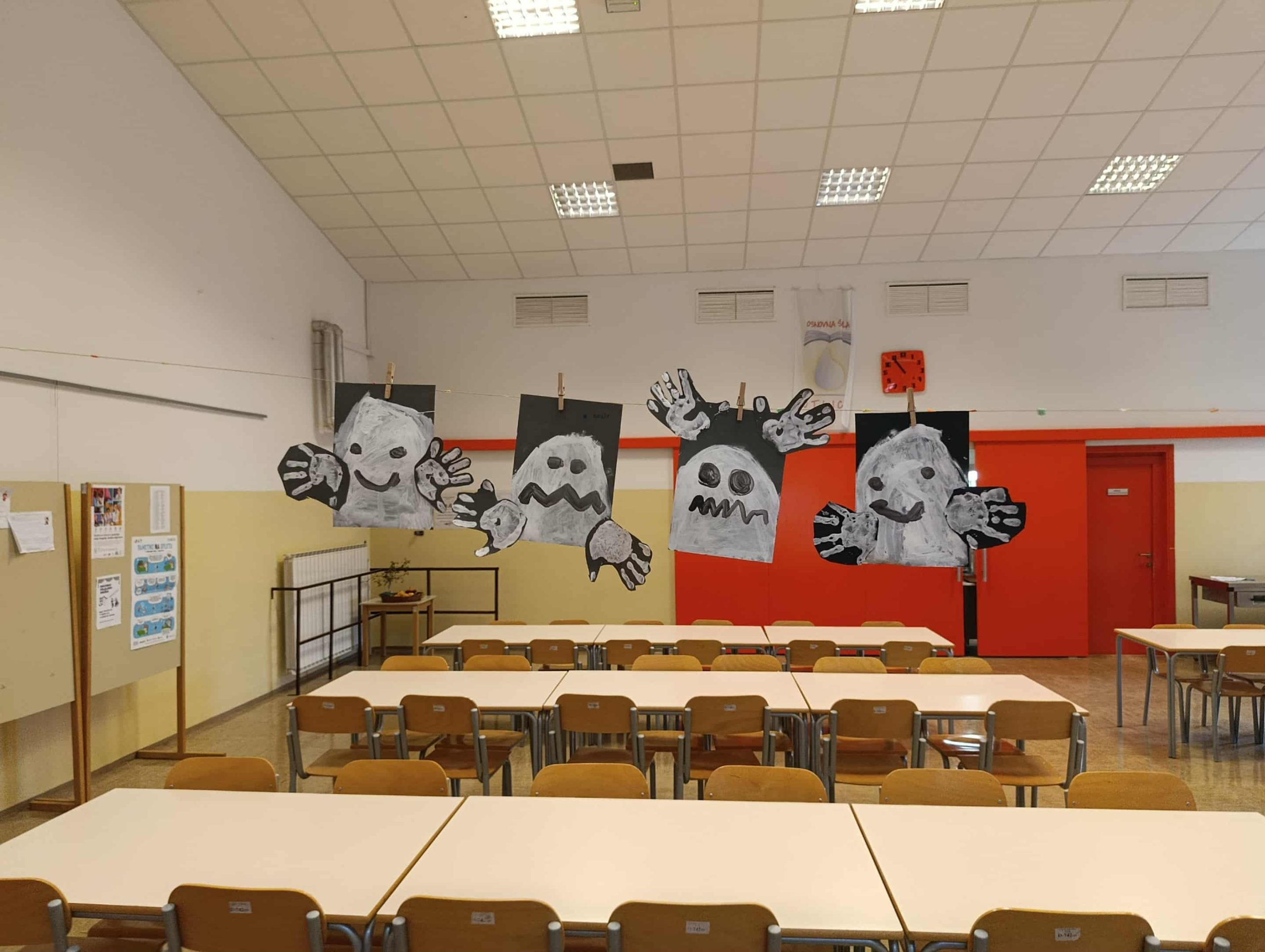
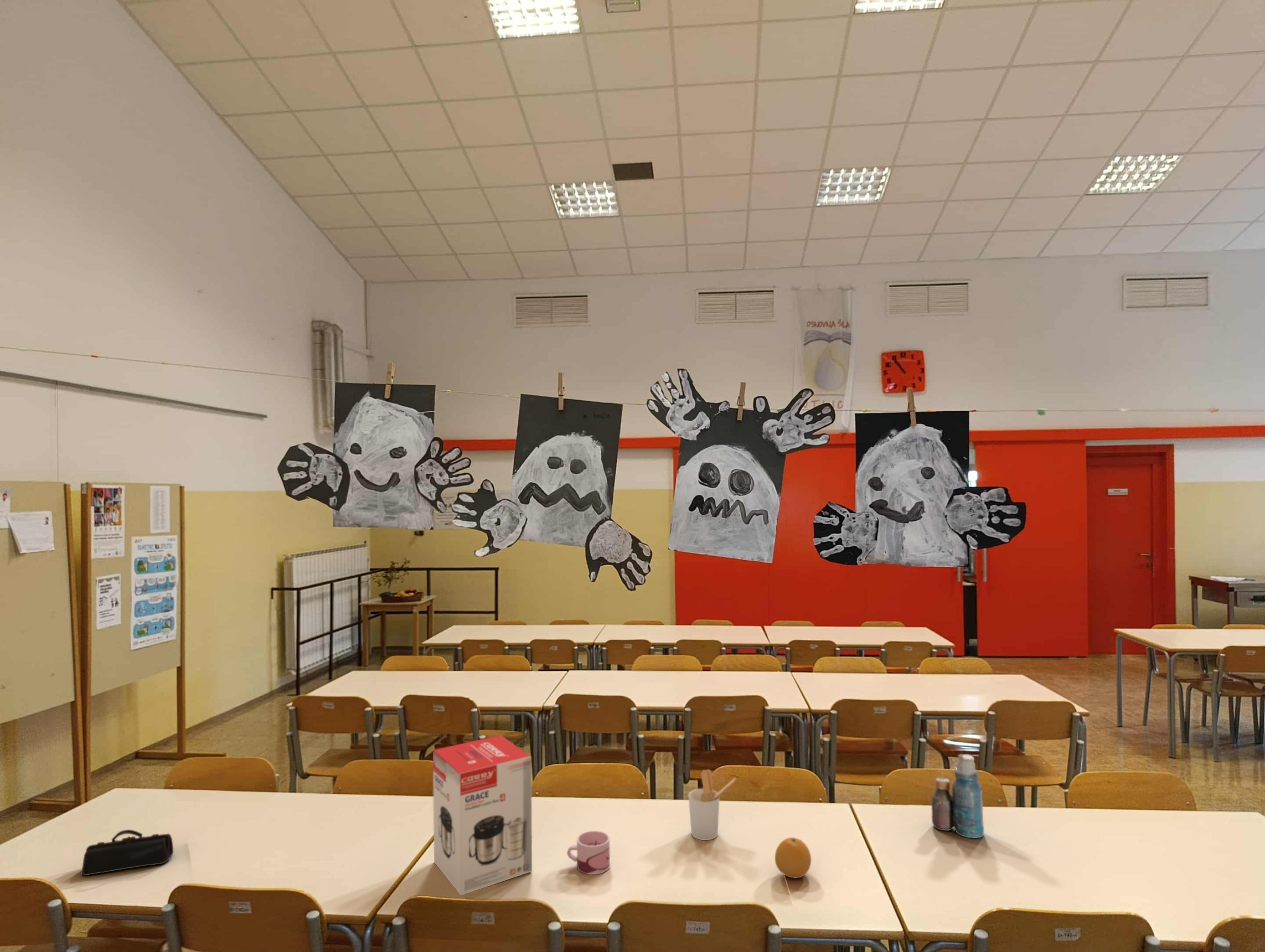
+ mug [566,830,610,875]
+ fruit [774,837,812,879]
+ bottle [931,753,984,839]
+ lunch box [432,735,533,896]
+ utensil holder [688,769,736,841]
+ pencil case [80,829,174,876]
